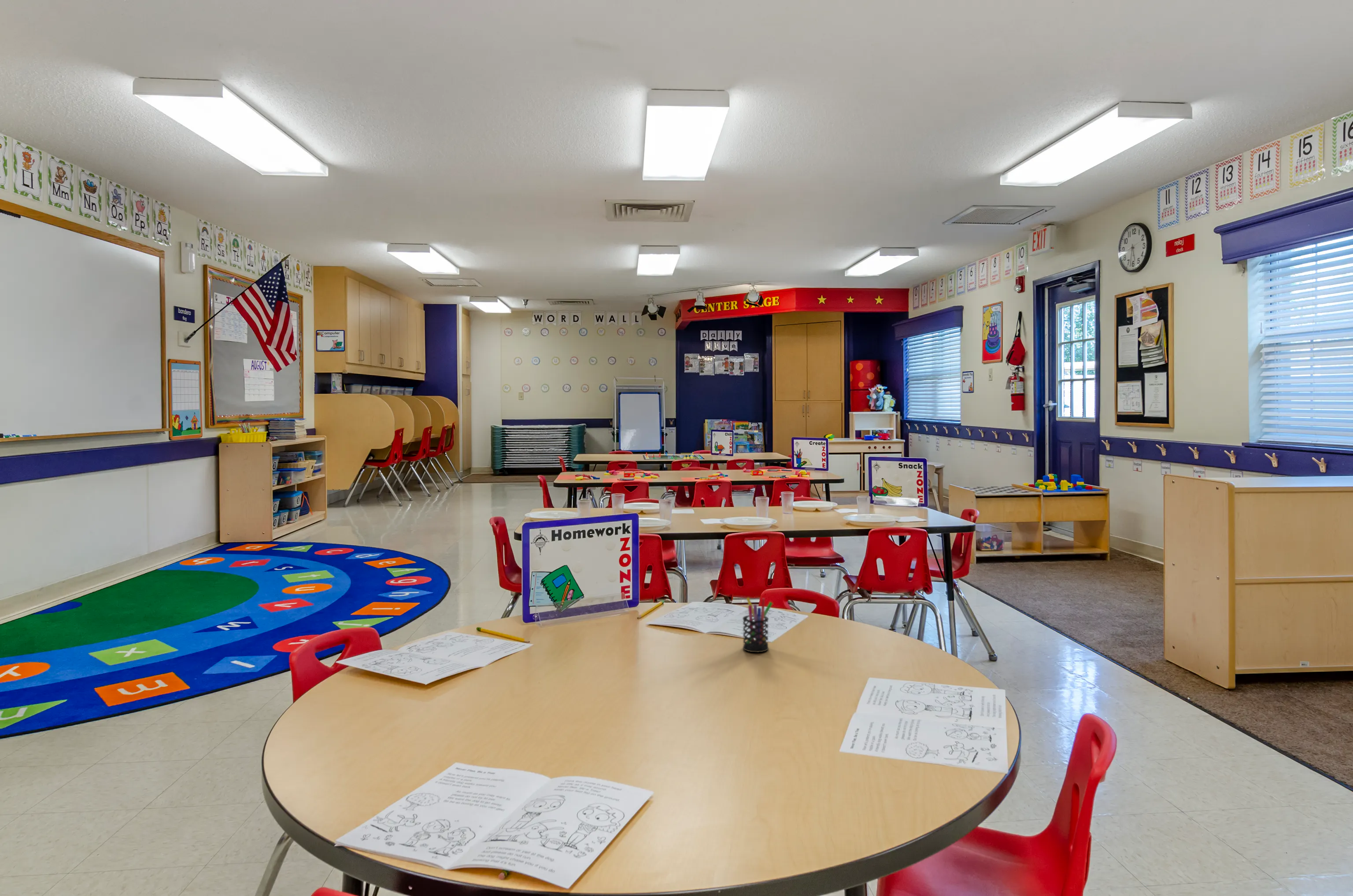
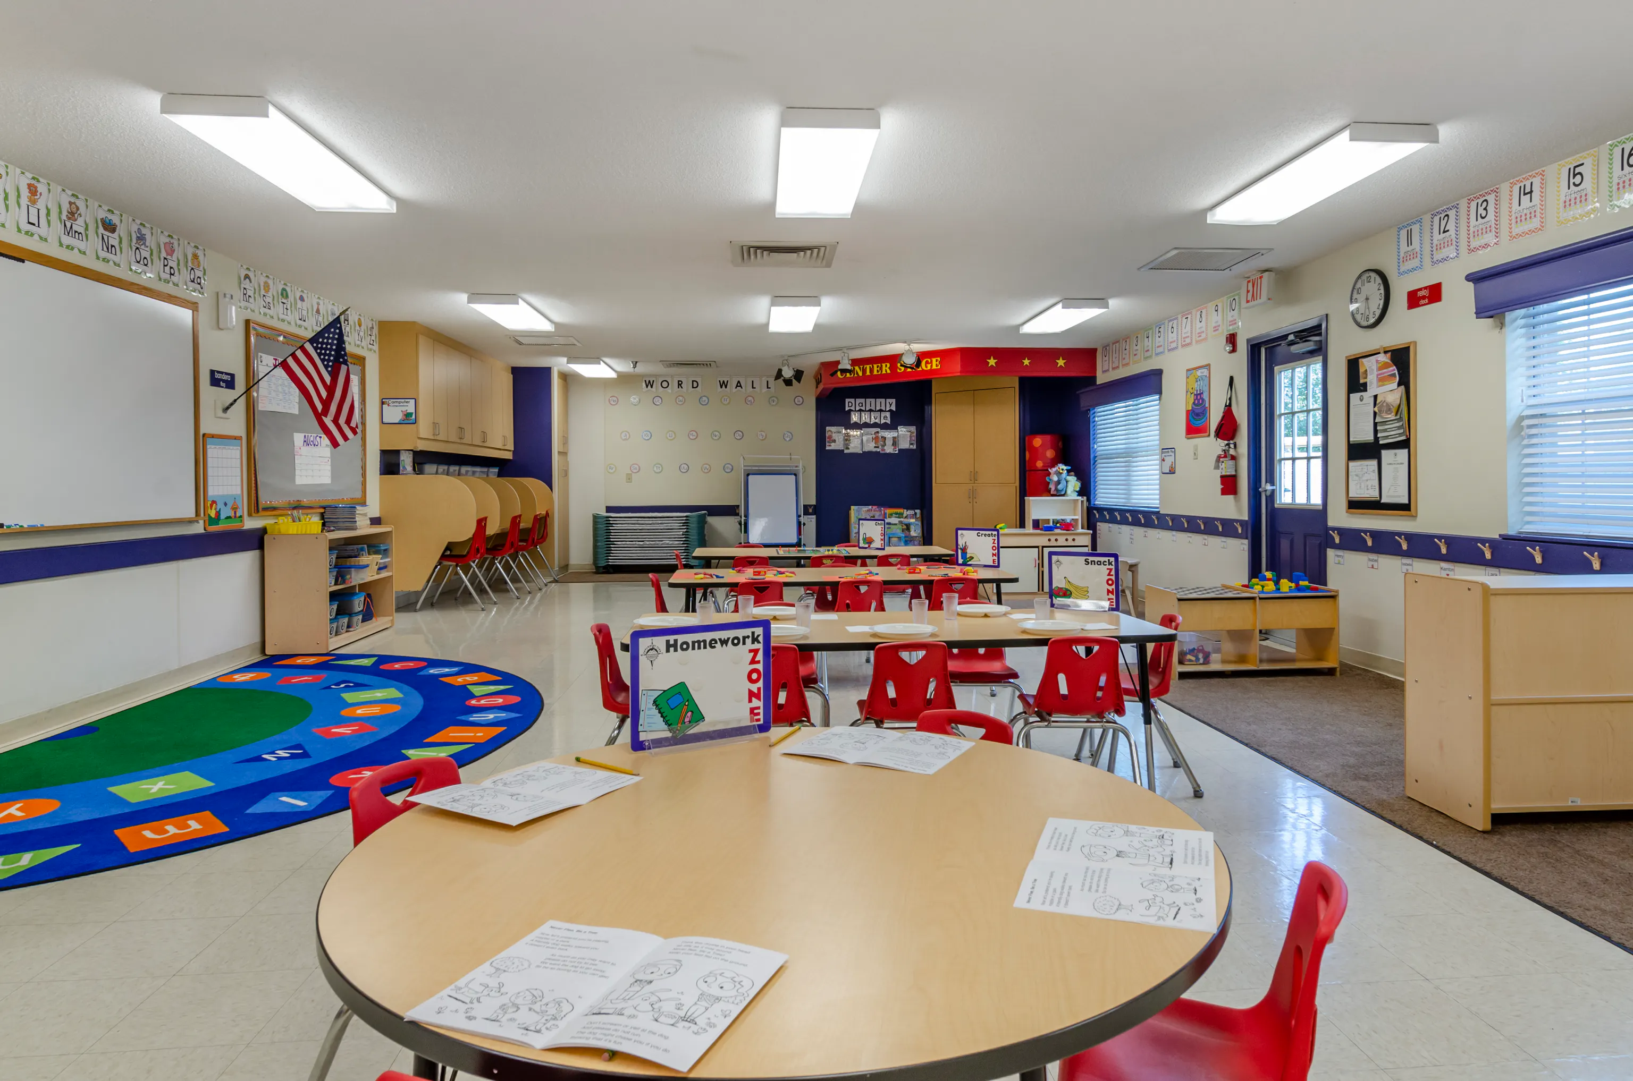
- pen holder [742,597,773,653]
